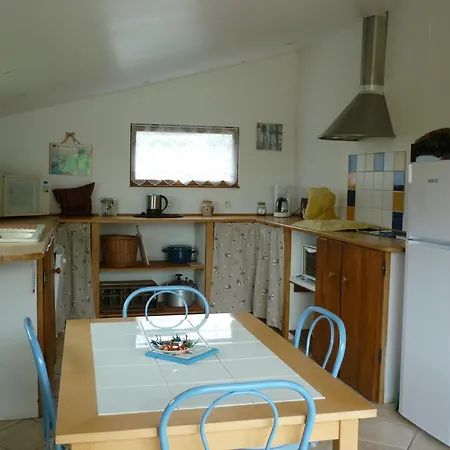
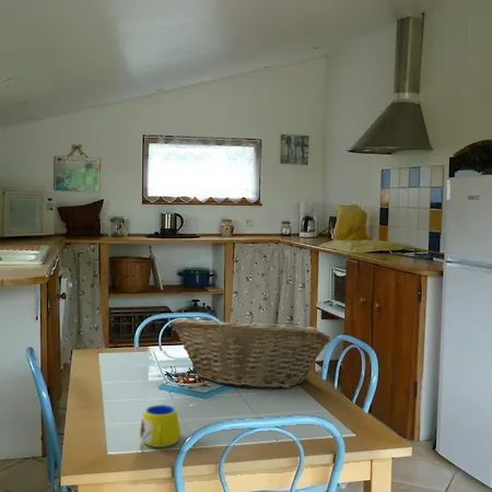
+ mug [139,403,181,449]
+ fruit basket [169,315,331,389]
